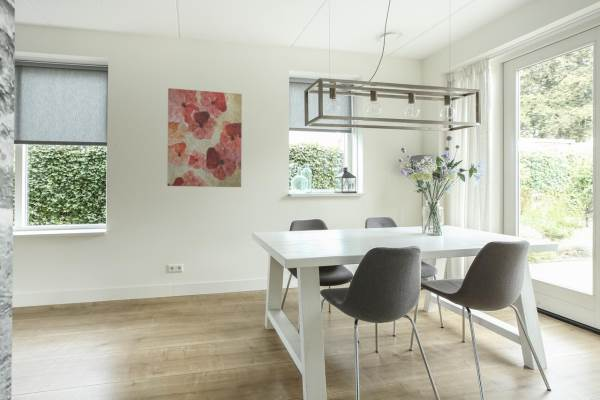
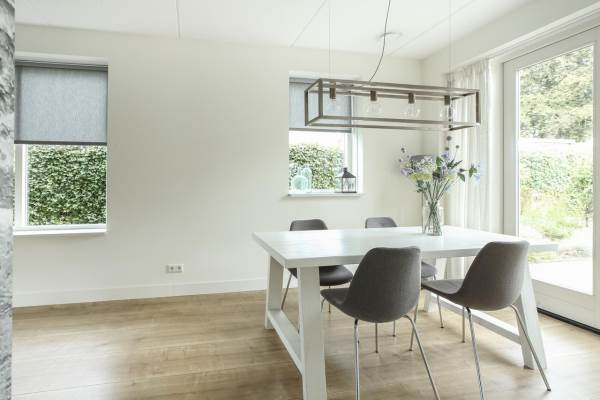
- wall art [166,87,243,188]
